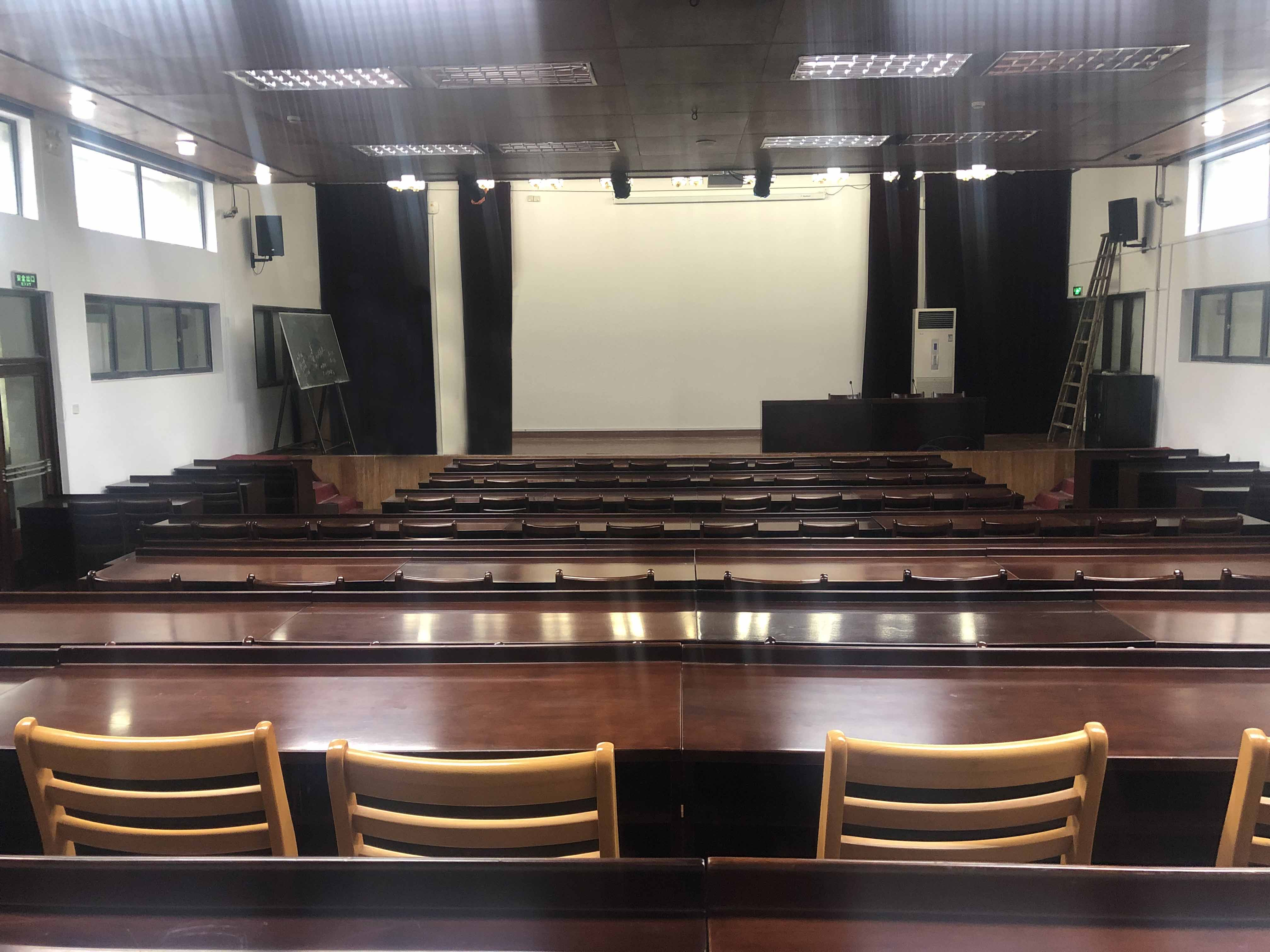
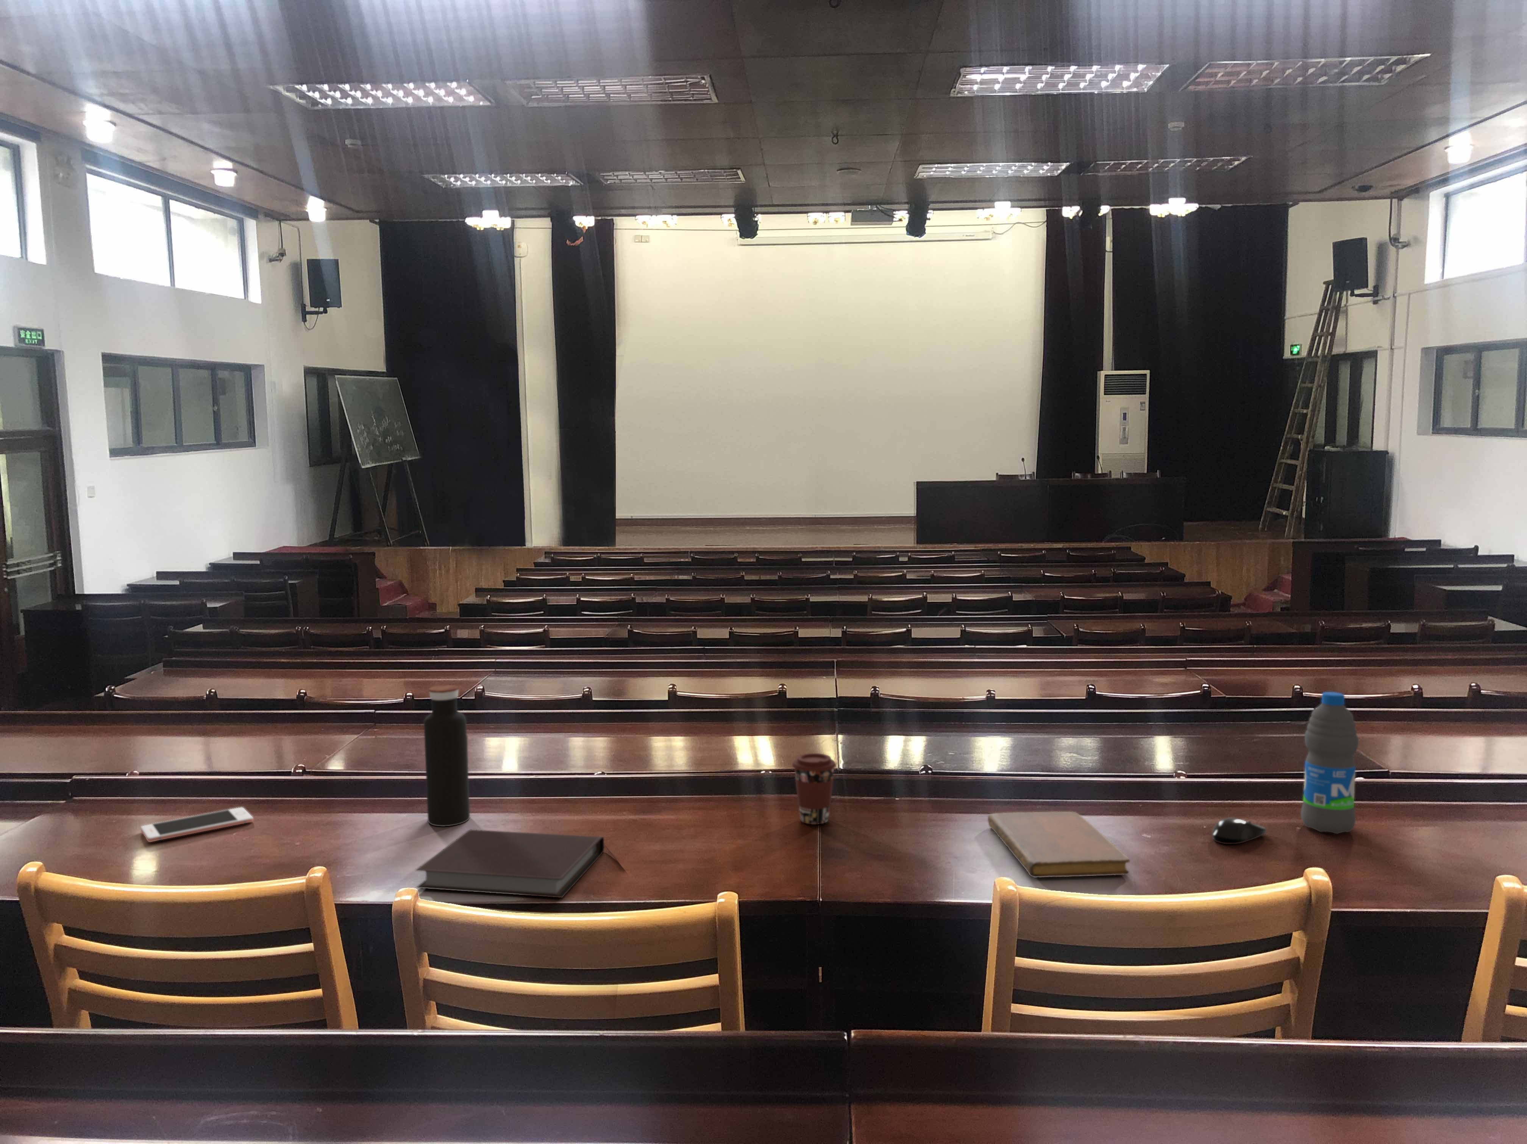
+ water bottle [423,684,470,827]
+ cell phone [141,806,254,842]
+ computer mouse [1211,817,1267,845]
+ notebook [415,829,605,898]
+ notebook [987,811,1130,878]
+ coffee cup [791,752,837,824]
+ water bottle [1301,691,1359,834]
